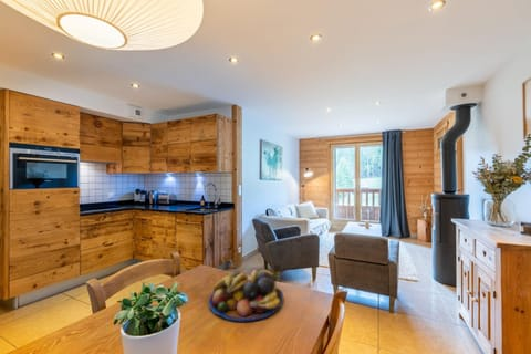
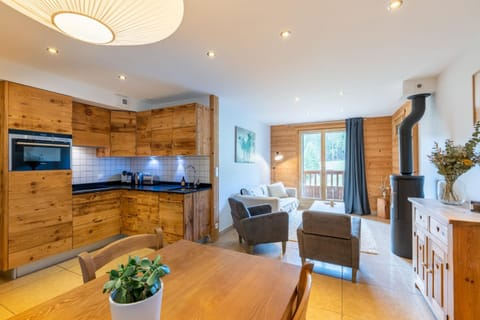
- fruit bowl [208,269,284,323]
